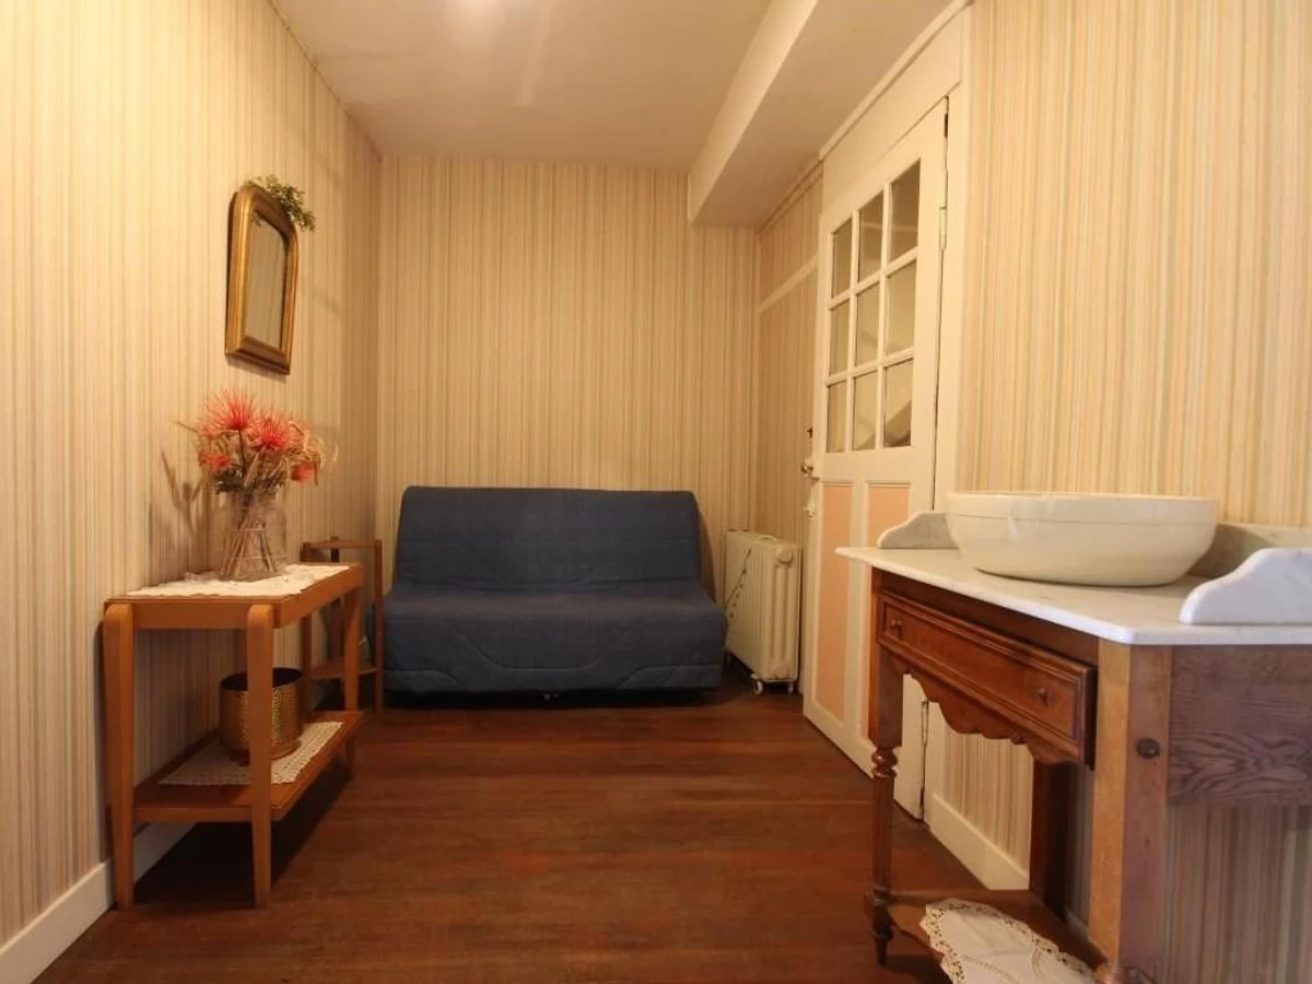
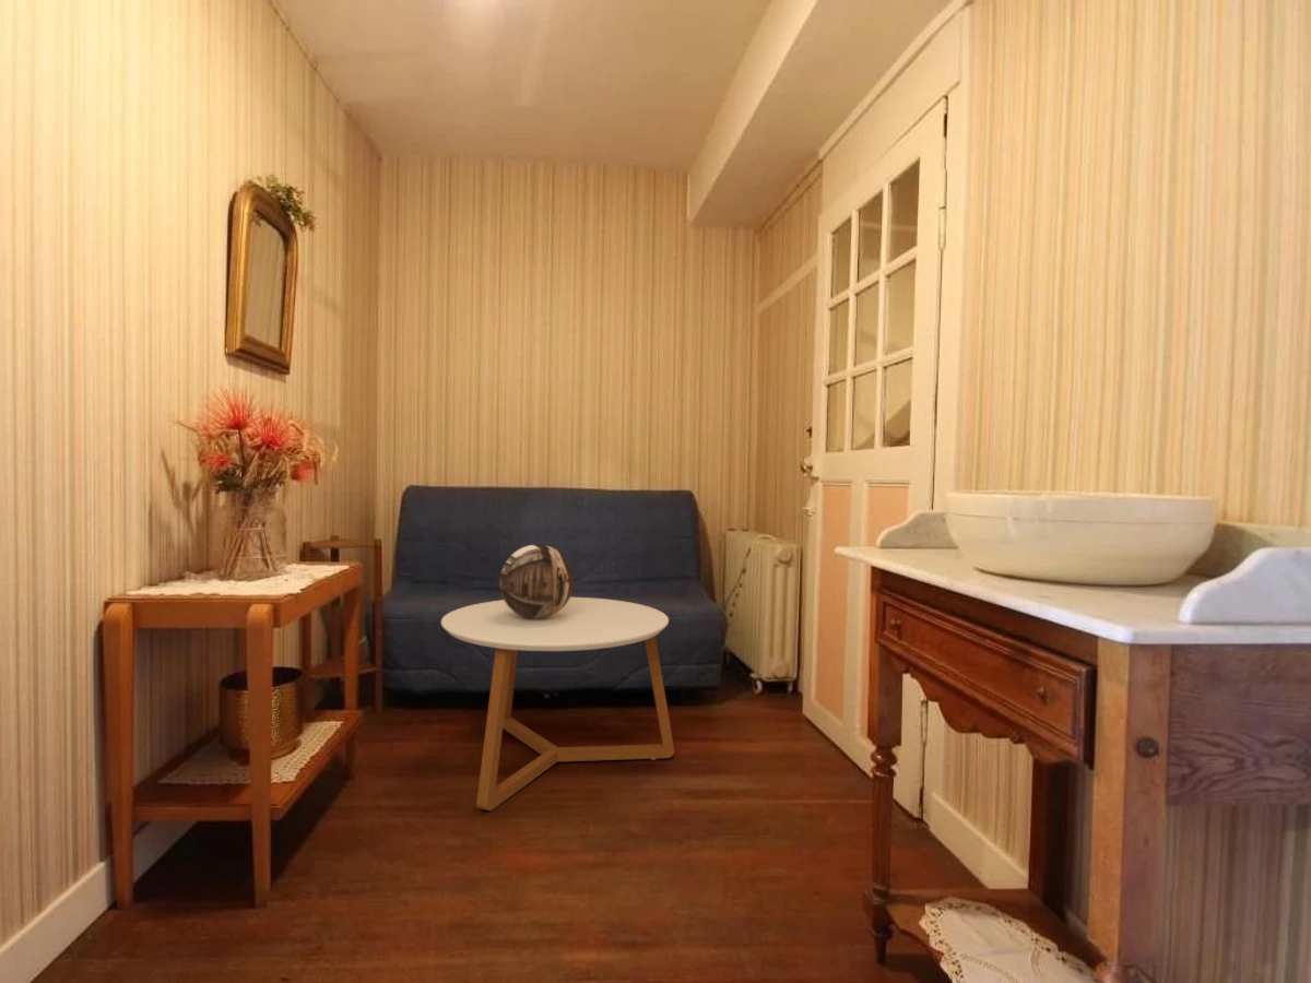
+ coffee table [440,596,675,812]
+ decorative bowl [498,544,576,619]
